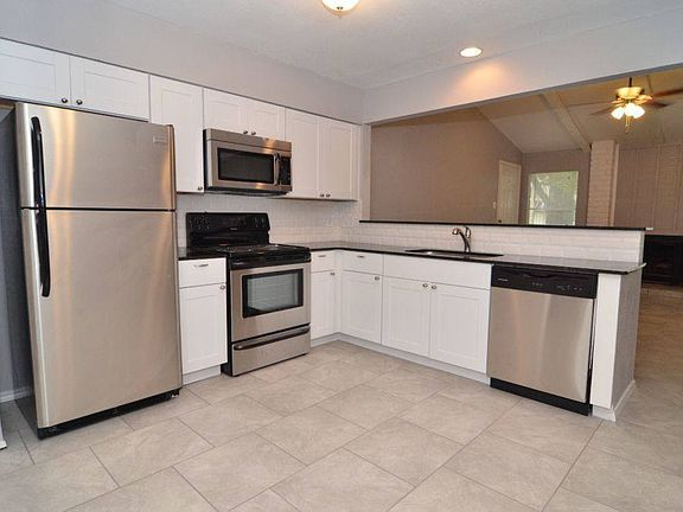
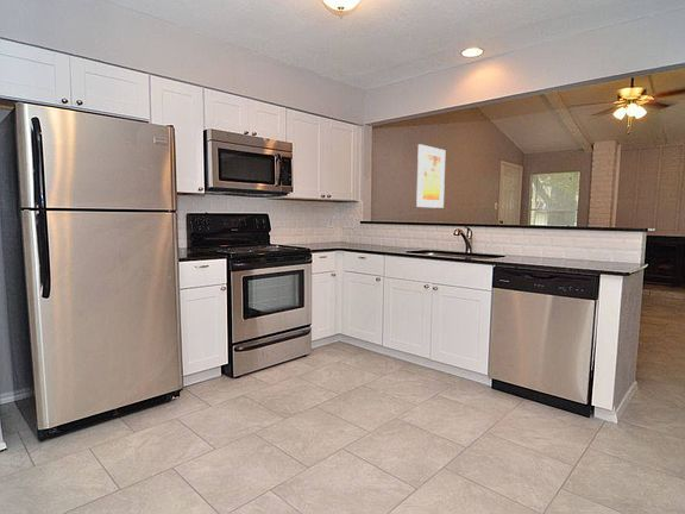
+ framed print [415,143,446,209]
